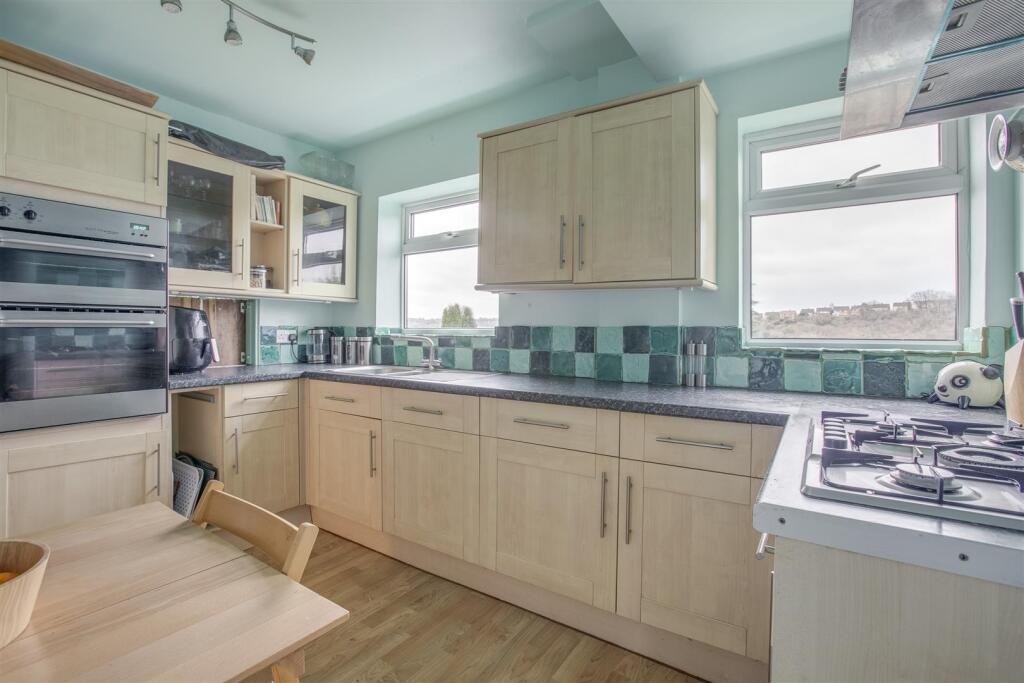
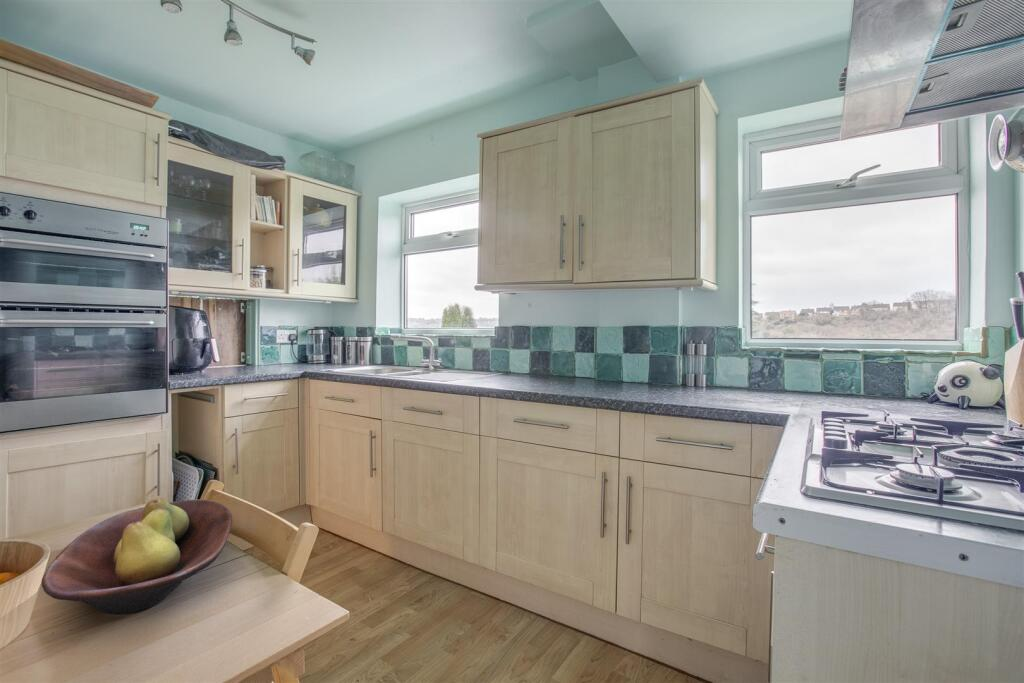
+ fruit bowl [41,498,233,615]
